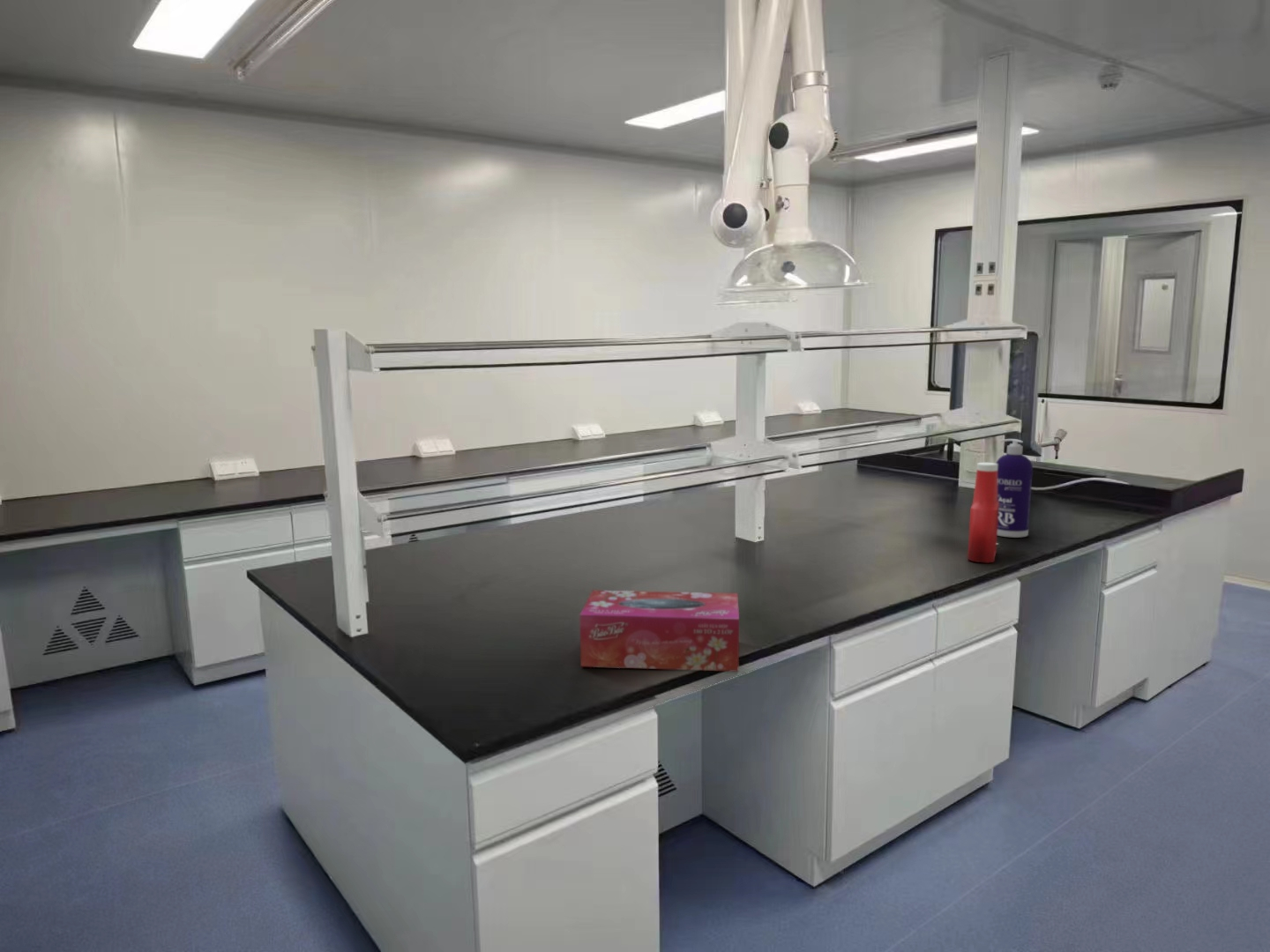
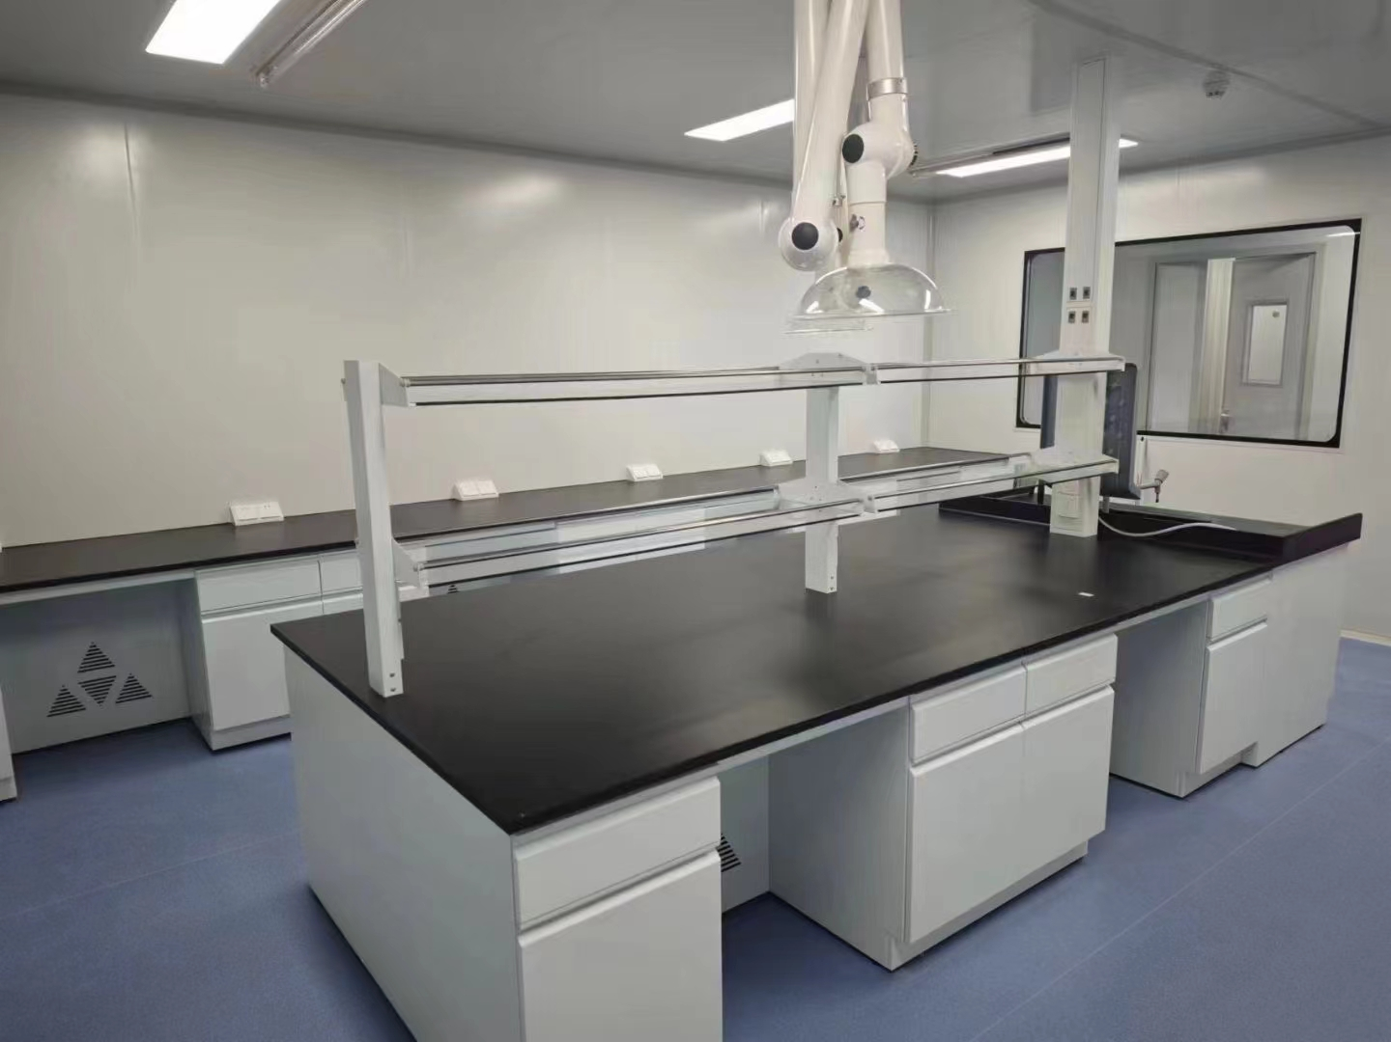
- tissue box [579,590,740,673]
- spray bottle [995,438,1034,539]
- soap bottle [967,462,999,564]
